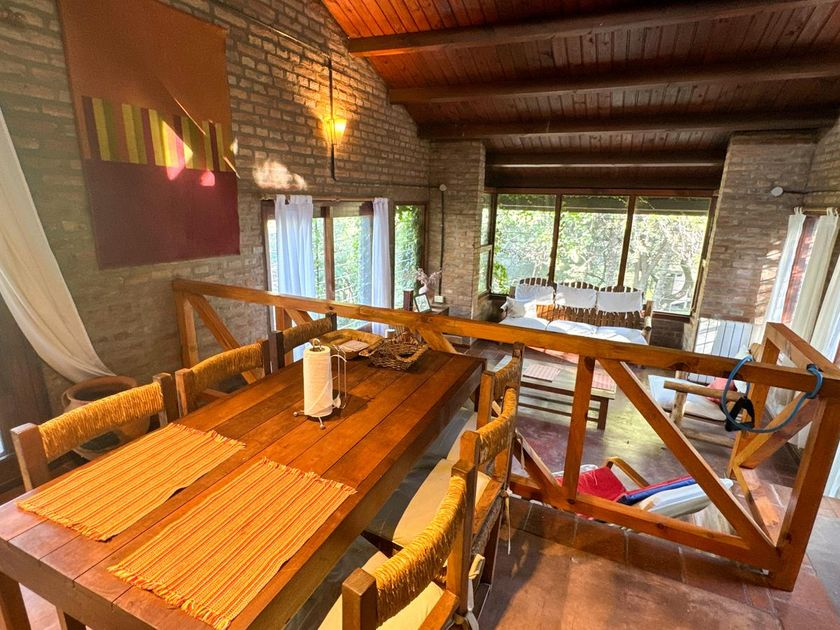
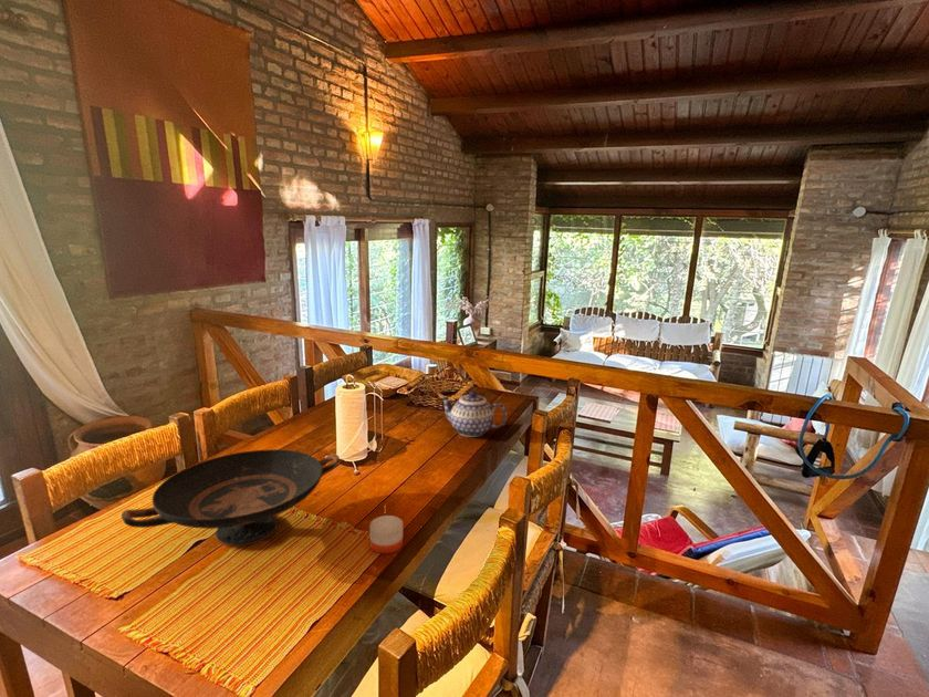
+ teapot [439,391,508,438]
+ decorative bowl [121,448,341,548]
+ candle [368,514,404,554]
